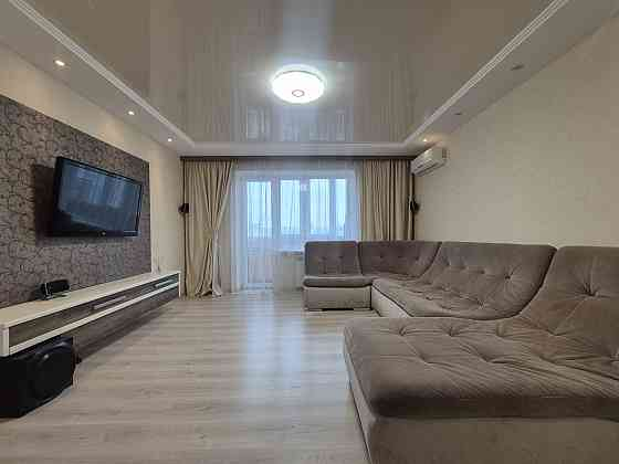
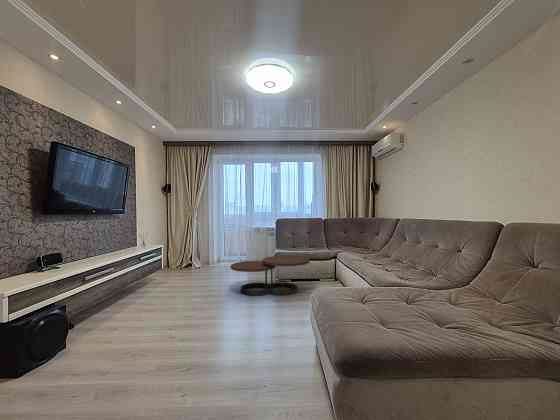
+ coffee table [230,255,311,297]
